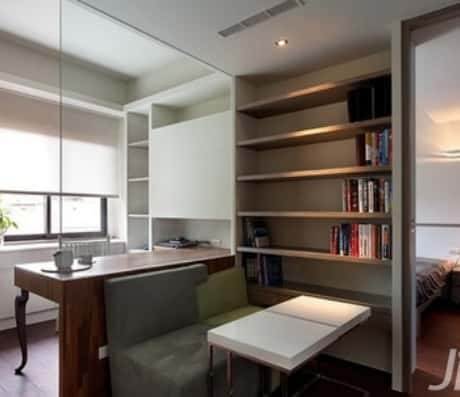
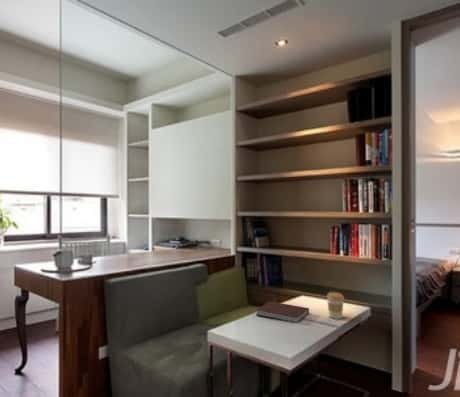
+ notebook [255,300,310,324]
+ coffee cup [326,291,345,320]
